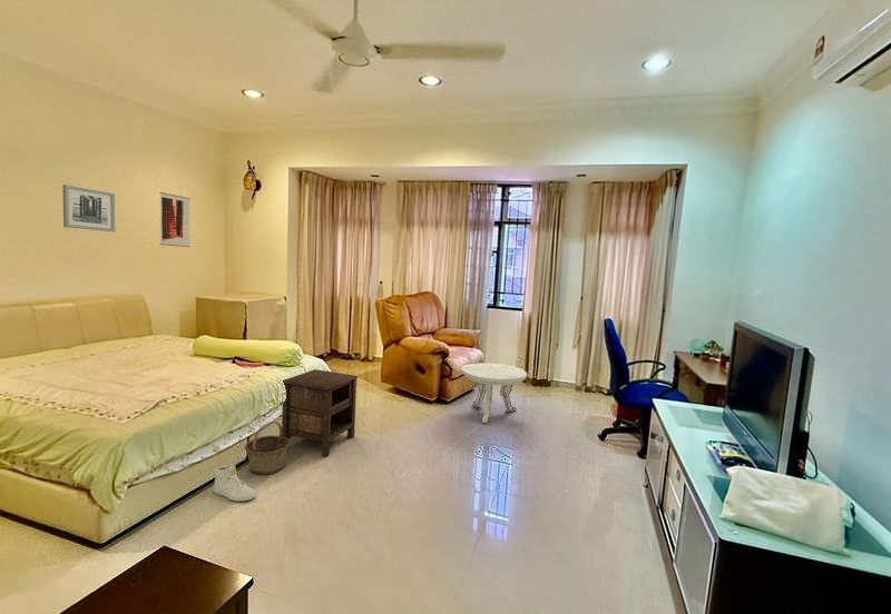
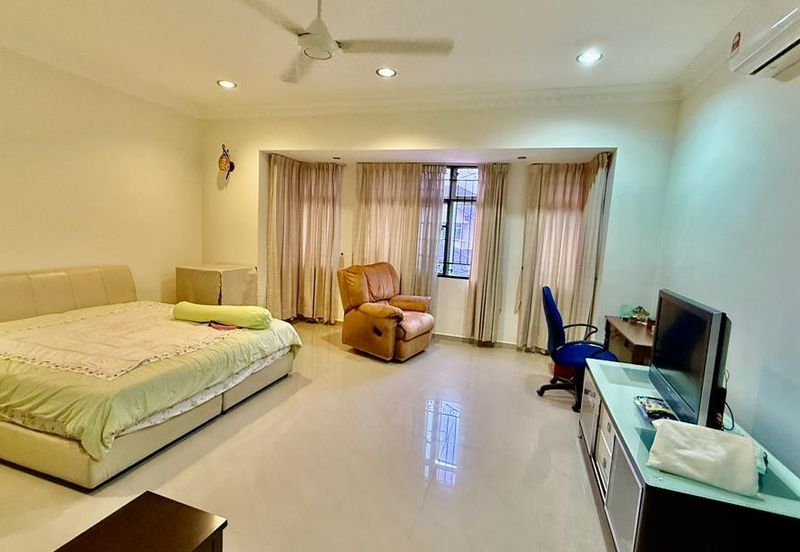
- sneaker [213,464,257,503]
- wall art [61,184,116,232]
- side table [460,362,528,424]
- nightstand [281,368,360,457]
- wall art [159,191,192,248]
- basket [244,420,292,476]
